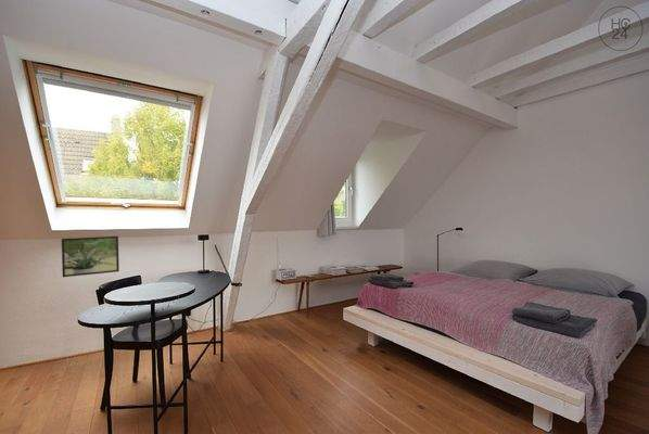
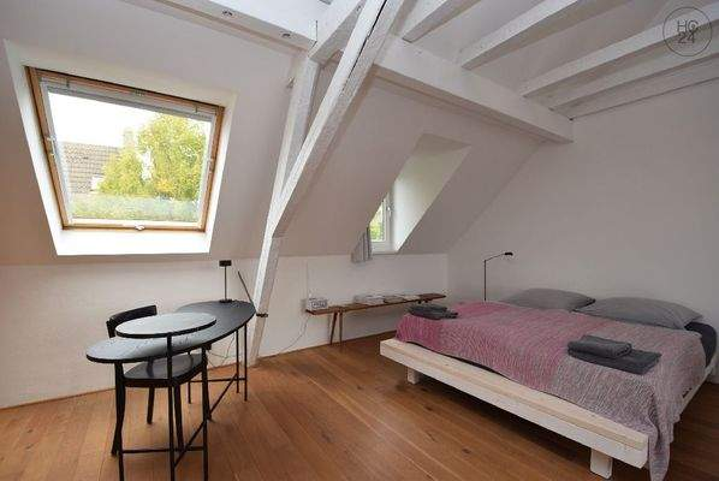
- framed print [61,235,120,278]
